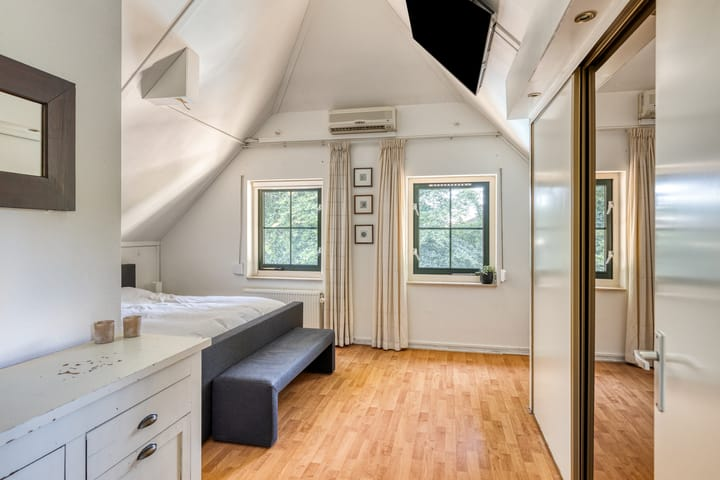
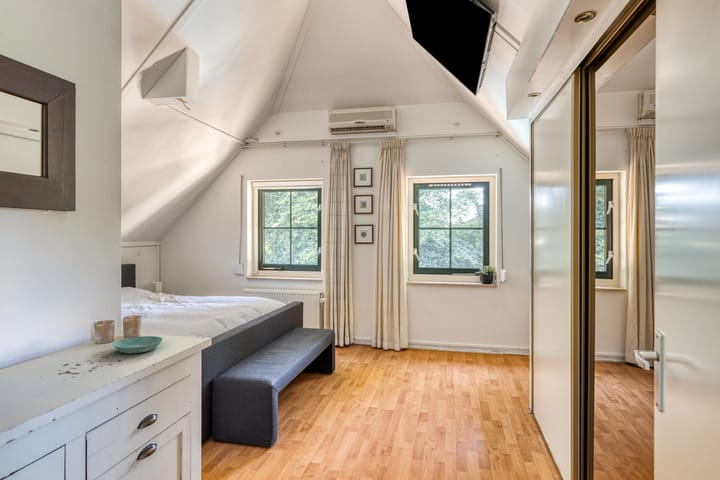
+ saucer [112,335,164,354]
